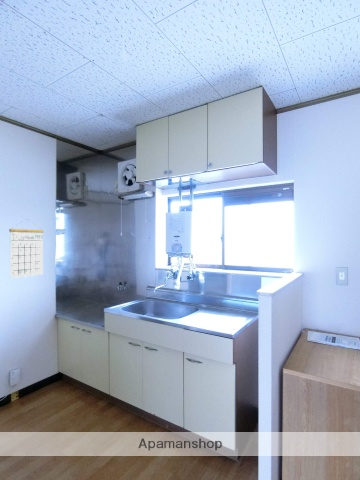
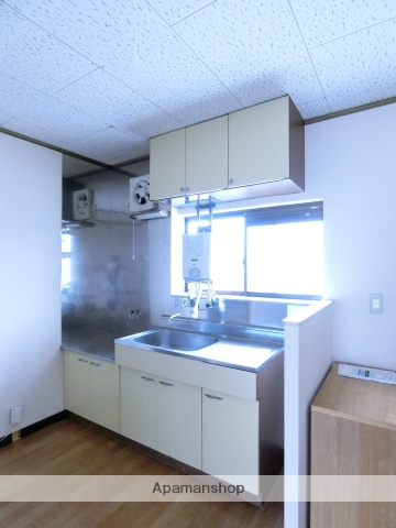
- calendar [8,218,45,279]
